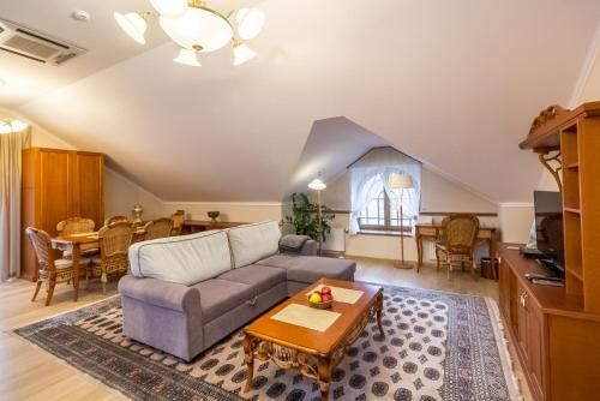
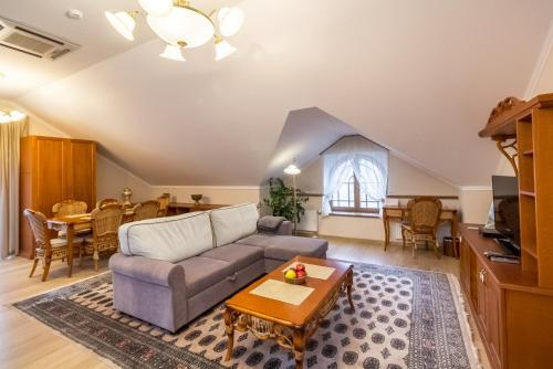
- floor lamp [386,170,415,270]
